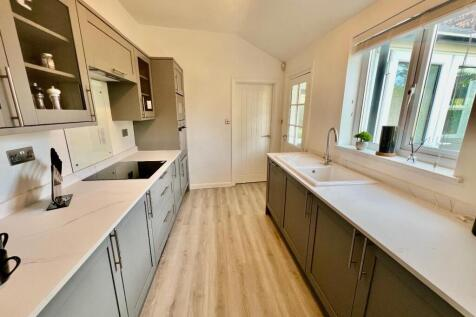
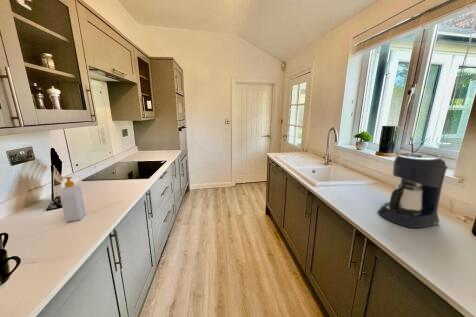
+ coffee maker [377,152,449,229]
+ soap bottle [57,176,87,223]
